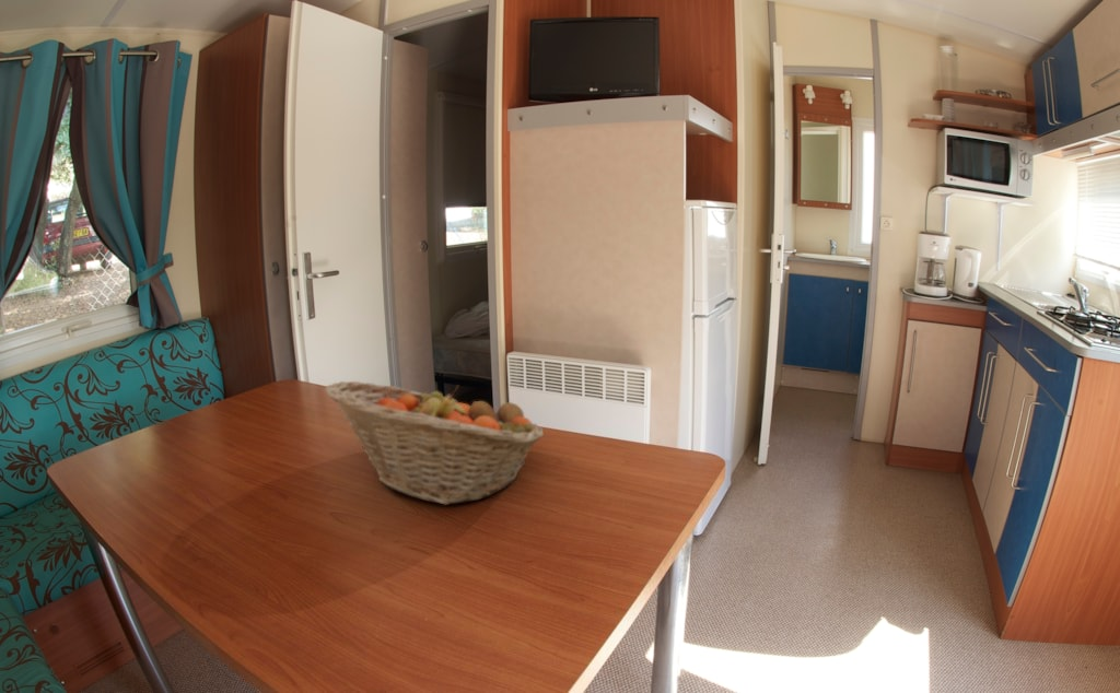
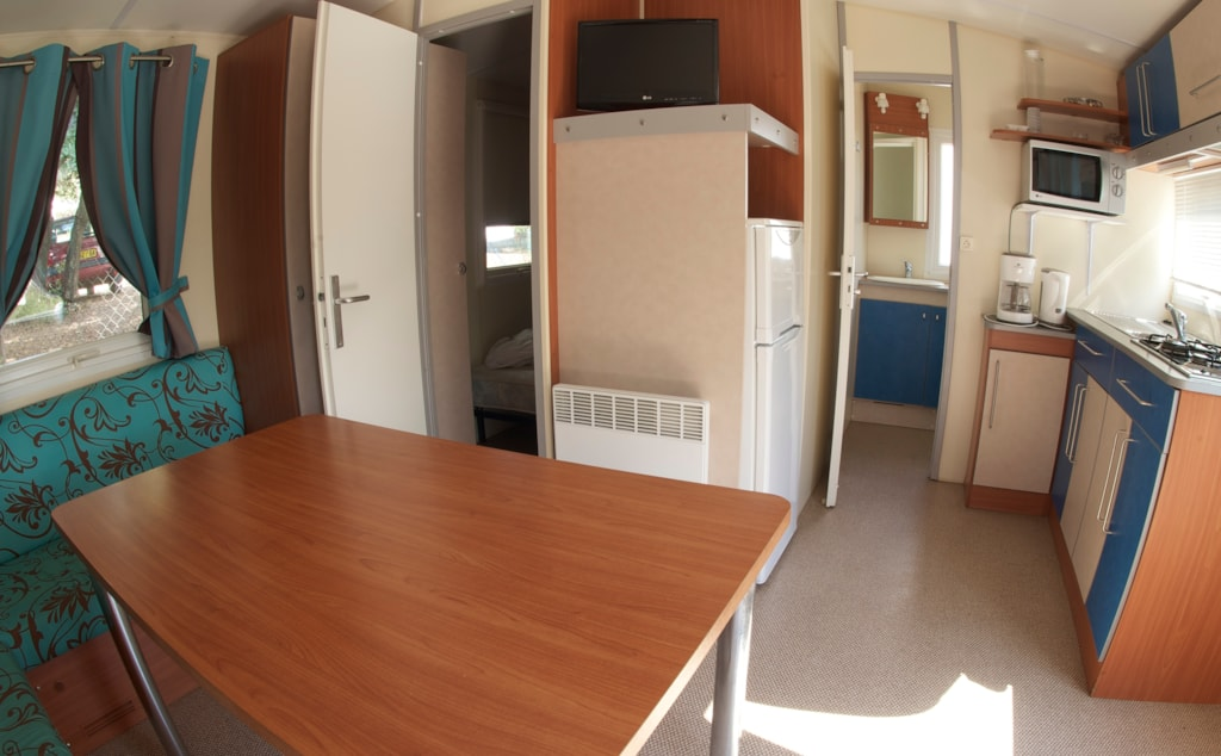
- fruit basket [324,380,546,506]
